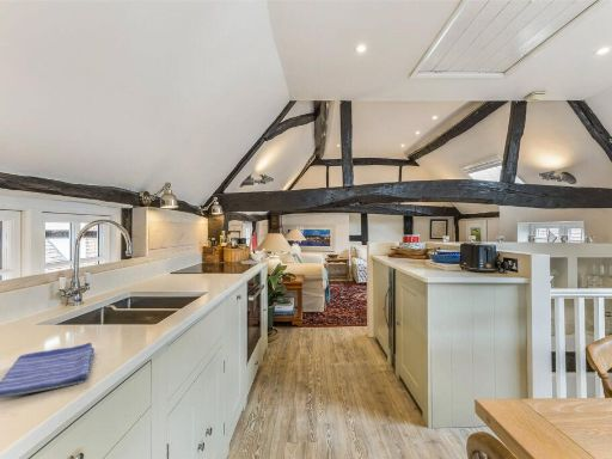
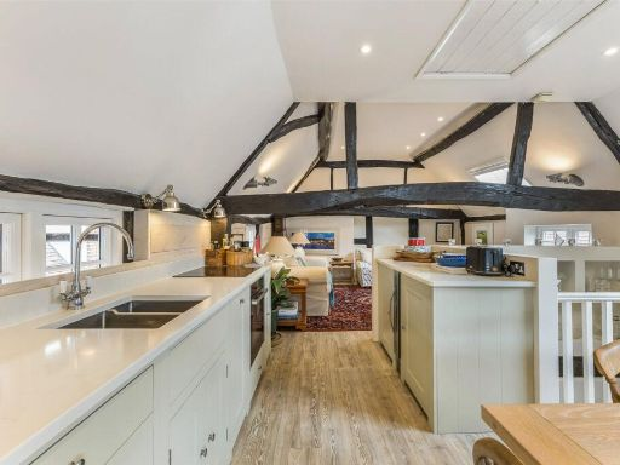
- dish towel [0,342,96,399]
